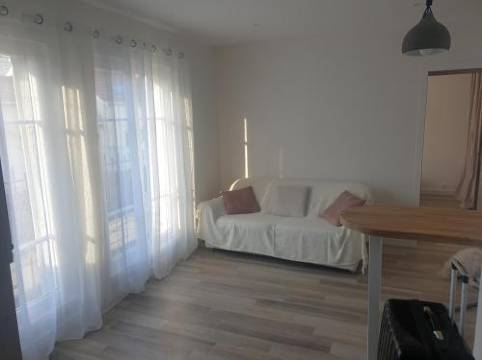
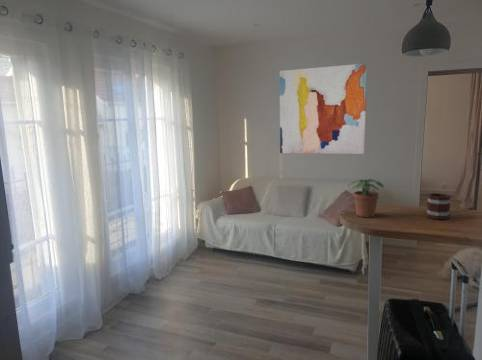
+ wall art [279,62,368,155]
+ mug [425,192,452,221]
+ potted plant [347,178,385,218]
